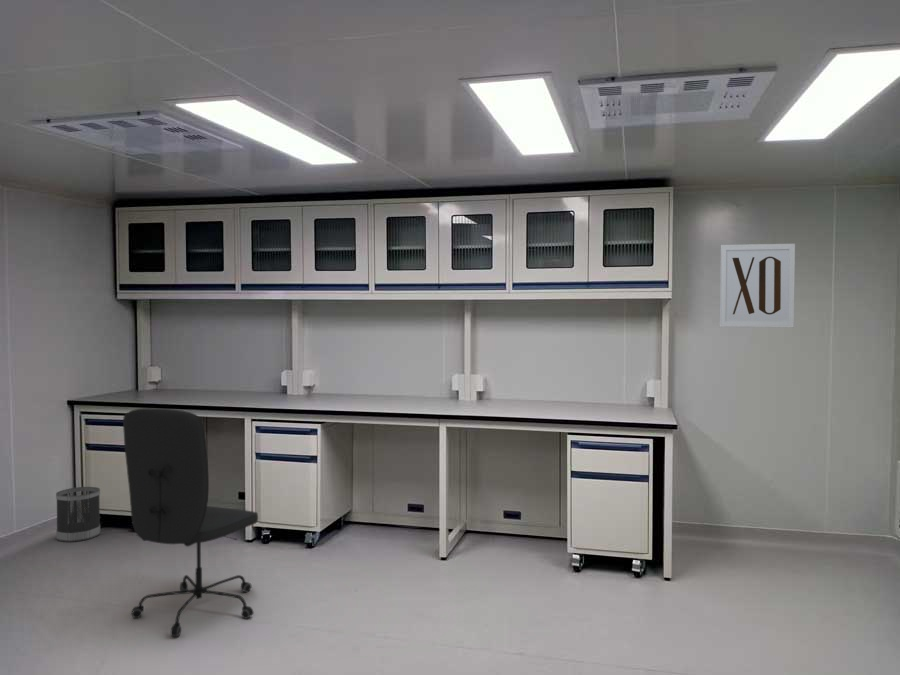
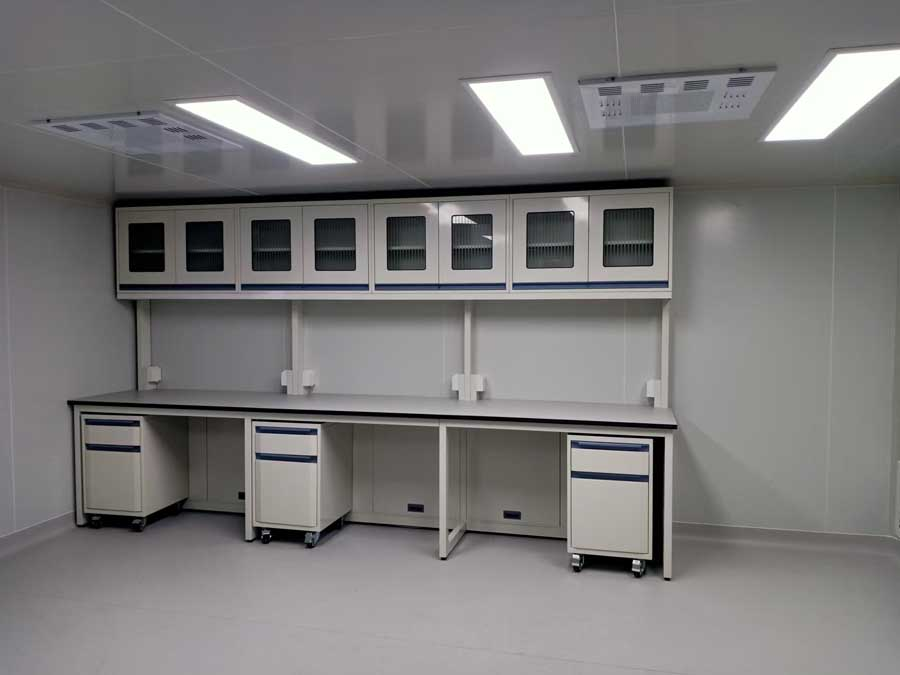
- wall art [719,243,796,329]
- office chair [122,408,259,637]
- wastebasket [55,486,101,543]
